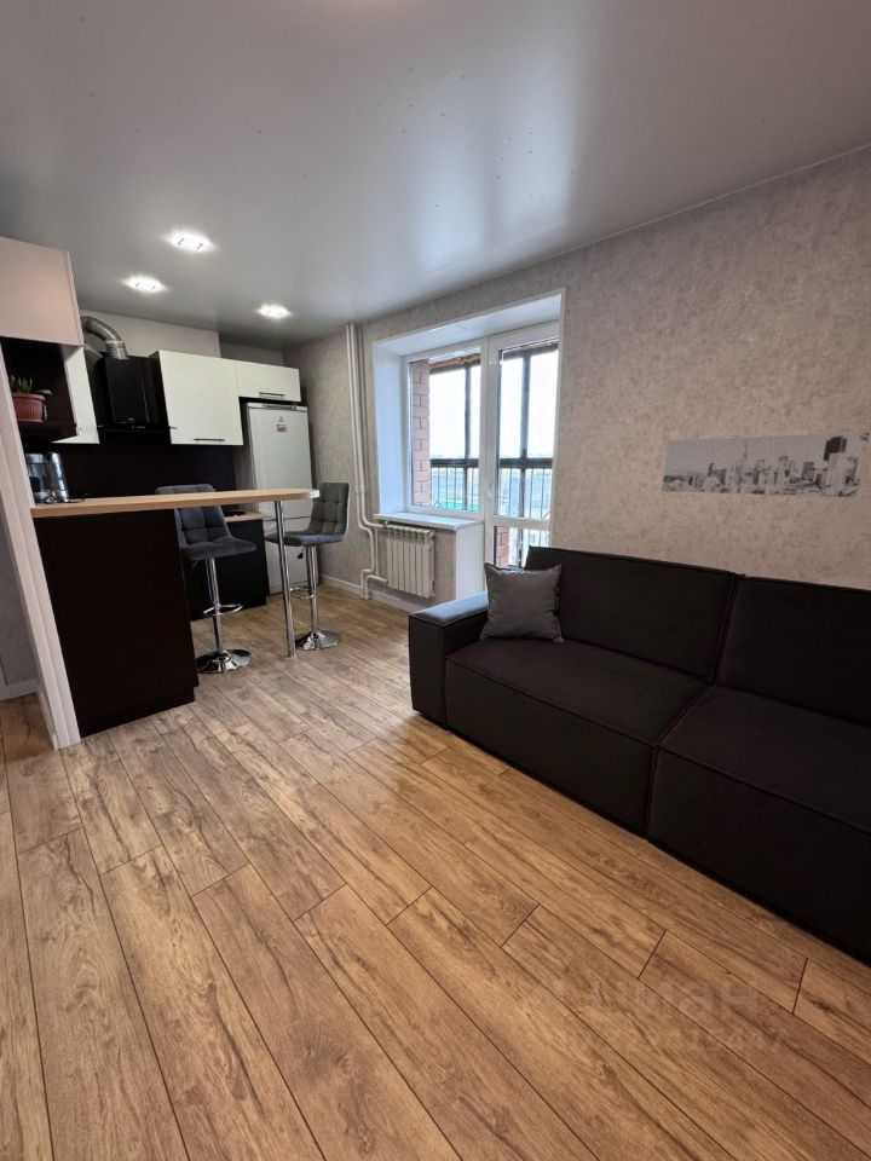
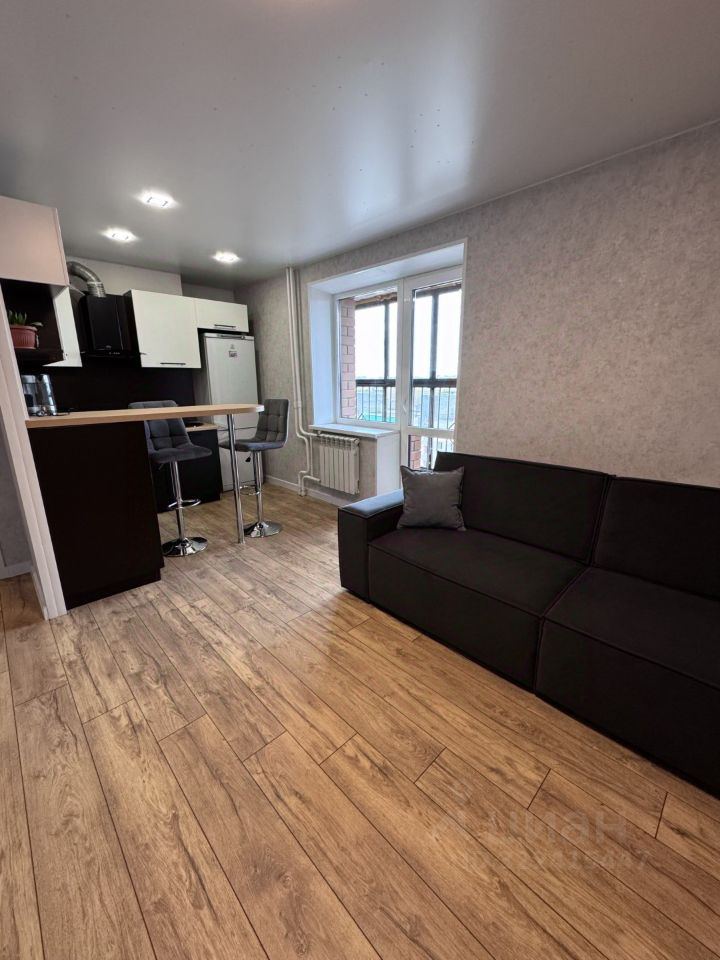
- wall art [661,432,871,498]
